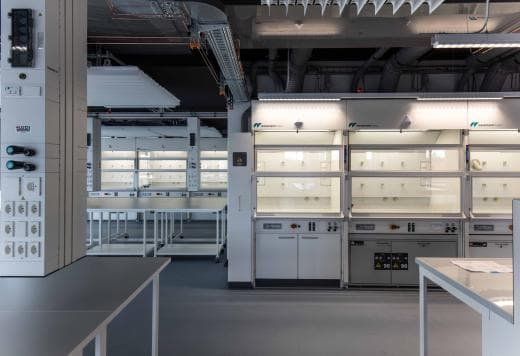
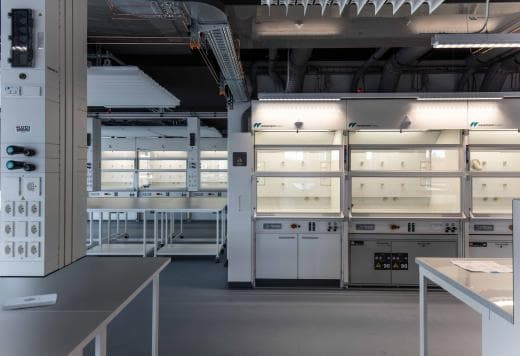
+ notepad [2,293,58,311]
